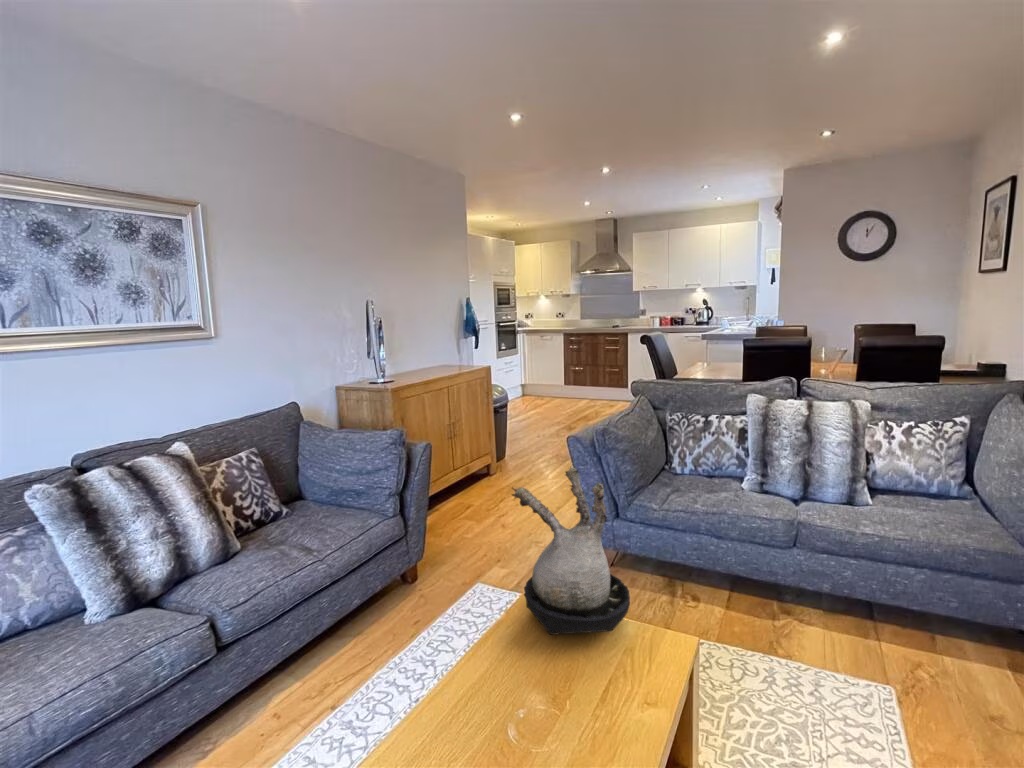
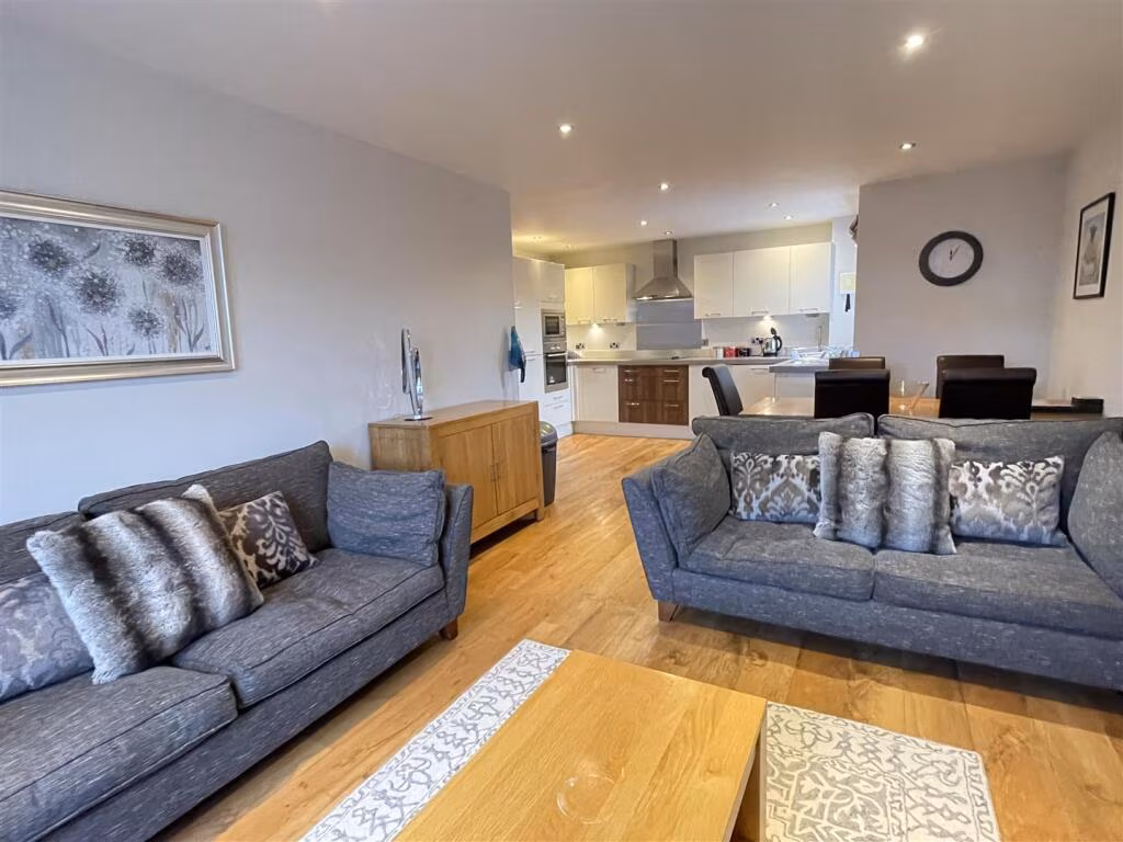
- plant [511,464,631,636]
